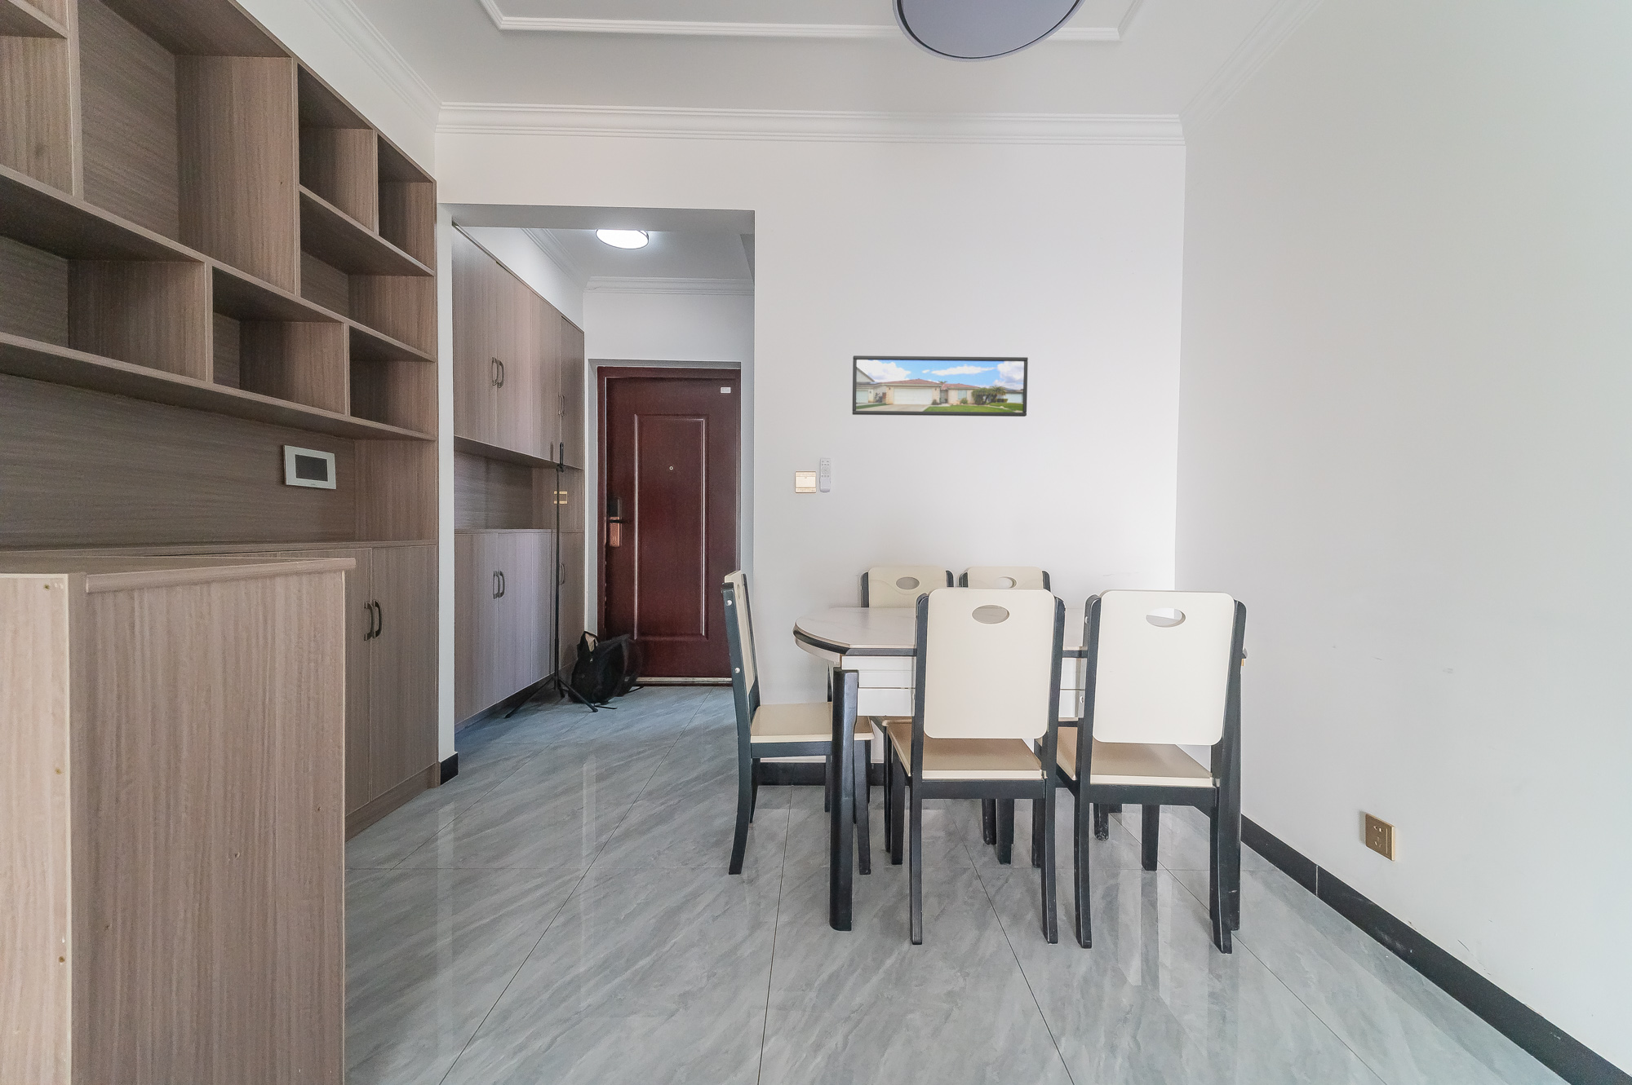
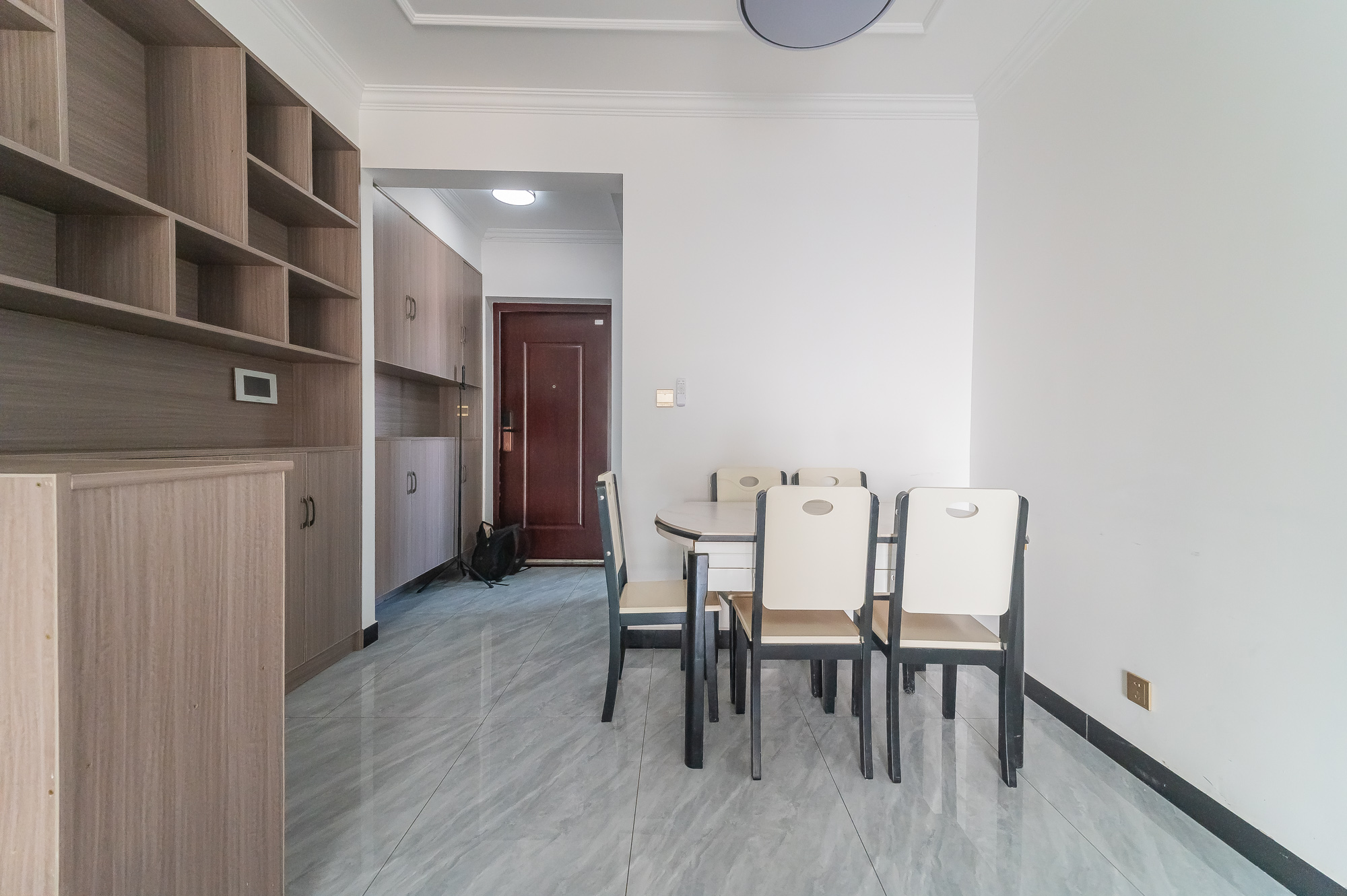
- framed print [852,355,1029,418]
